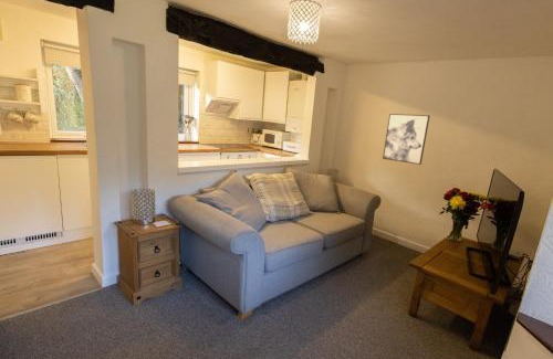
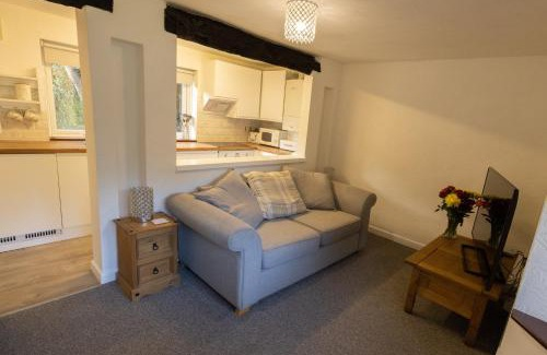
- wall art [382,113,431,166]
